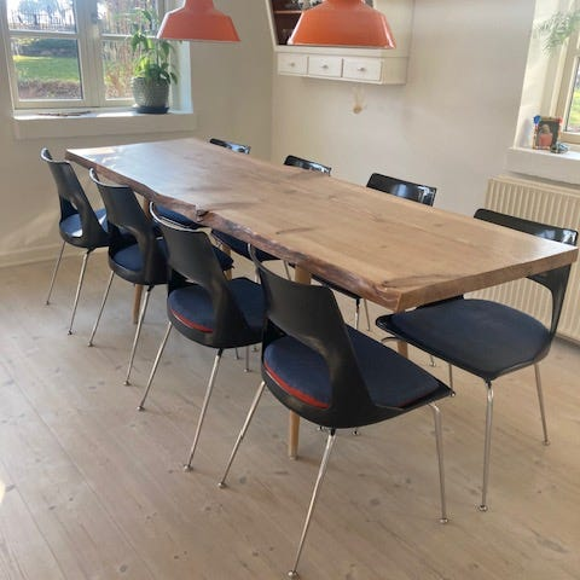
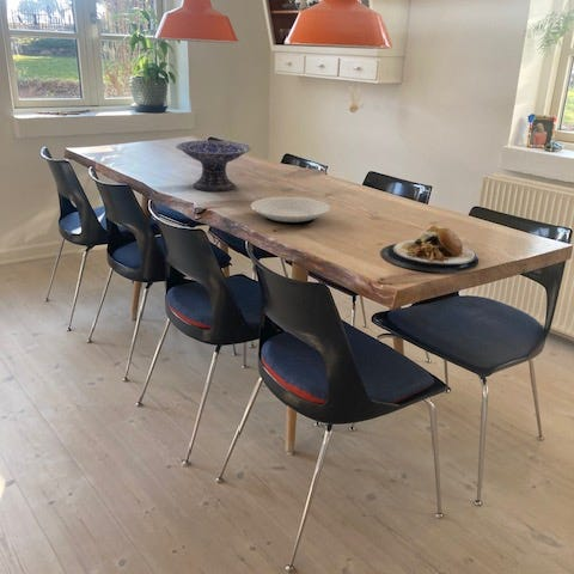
+ plate [250,196,331,226]
+ decorative bowl [175,139,252,193]
+ plate [379,225,480,274]
